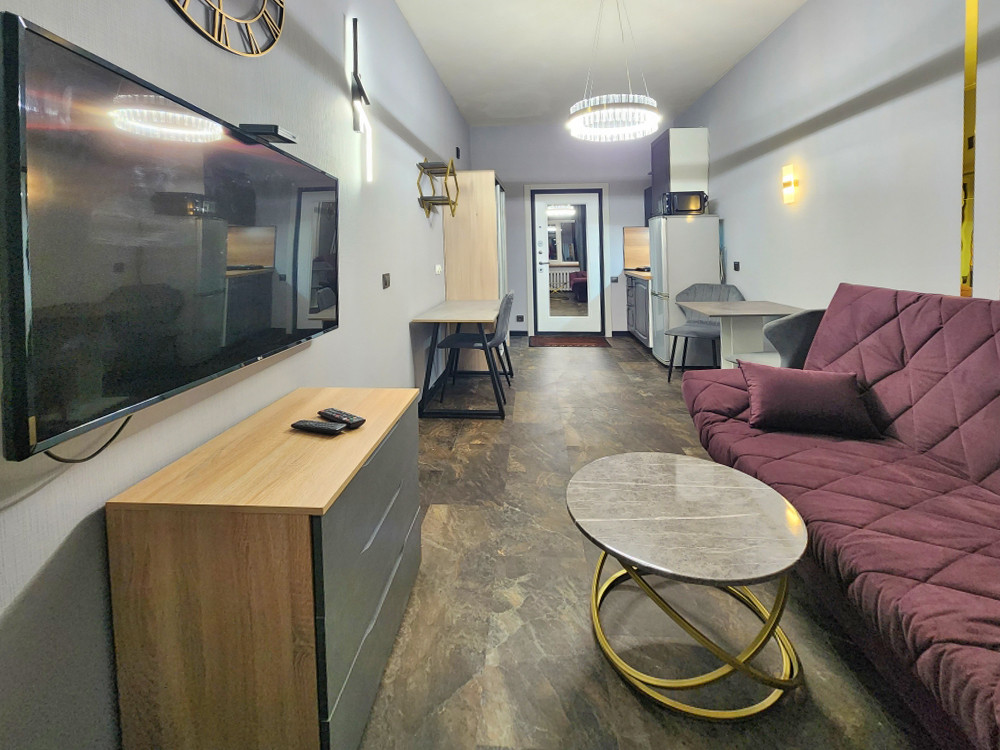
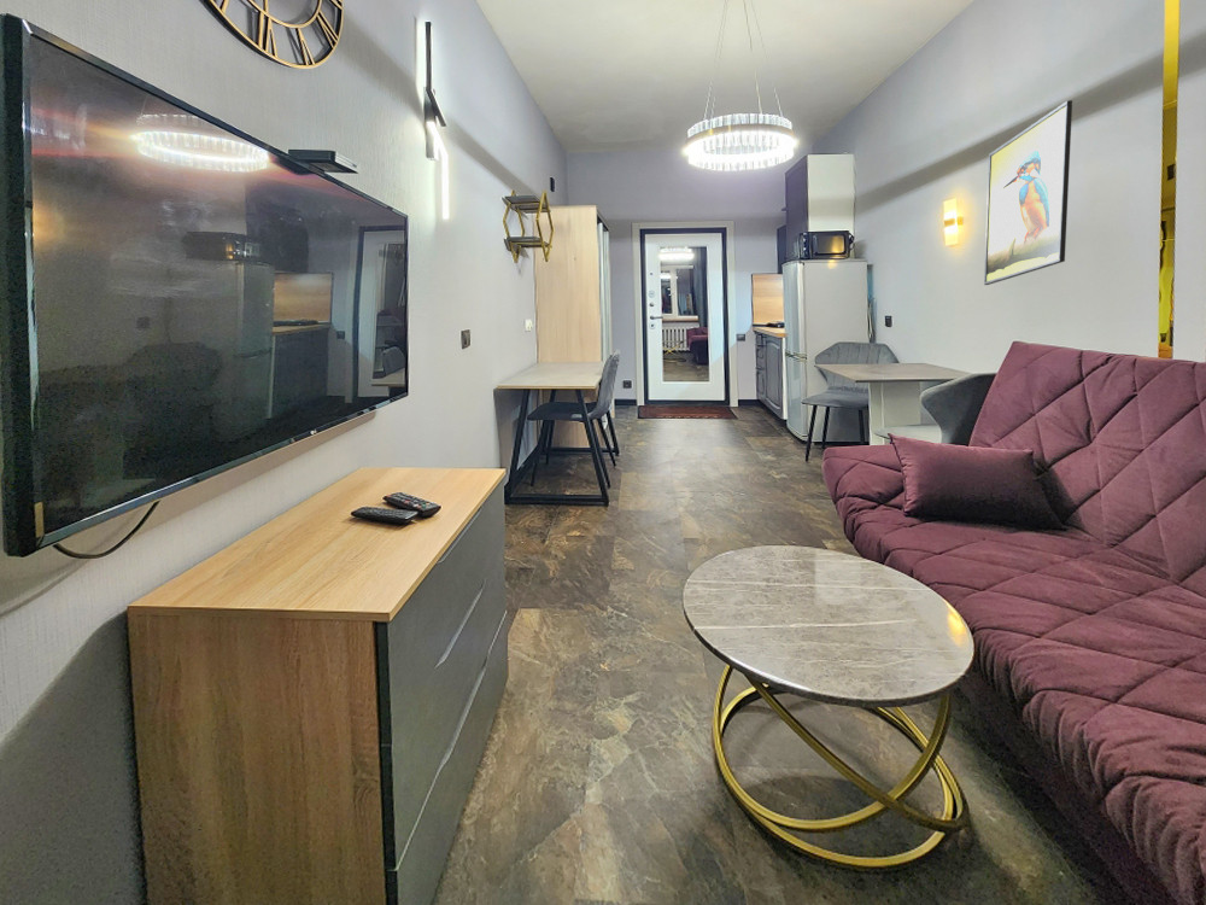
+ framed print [983,99,1073,286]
